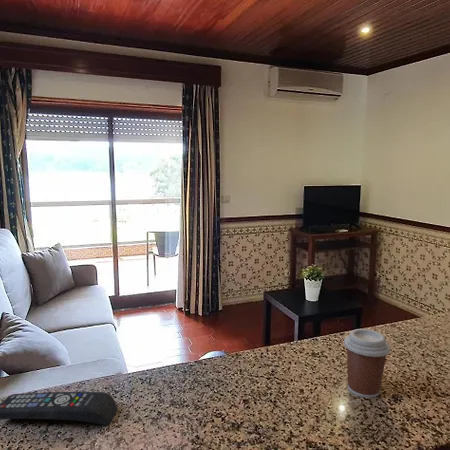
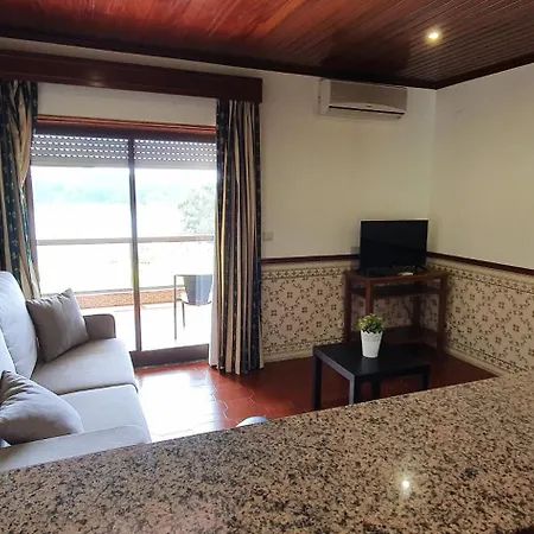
- coffee cup [343,328,392,399]
- remote control [0,391,118,426]
